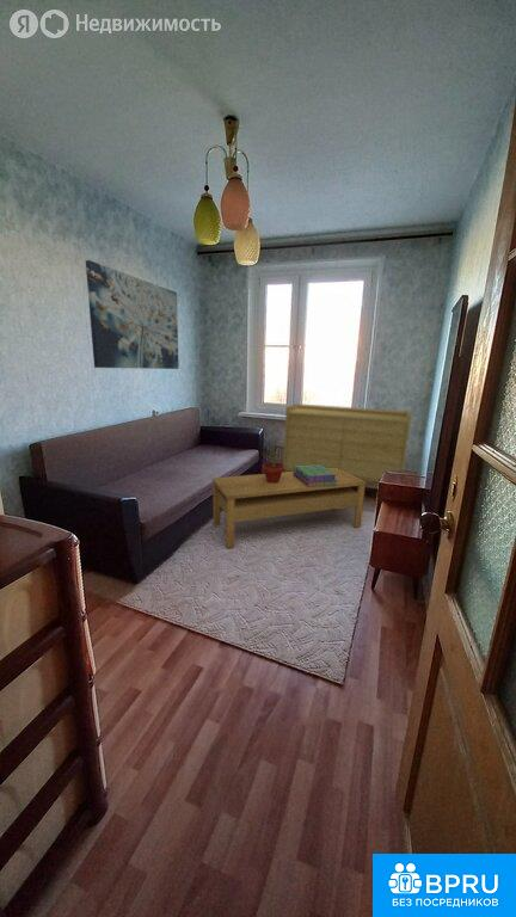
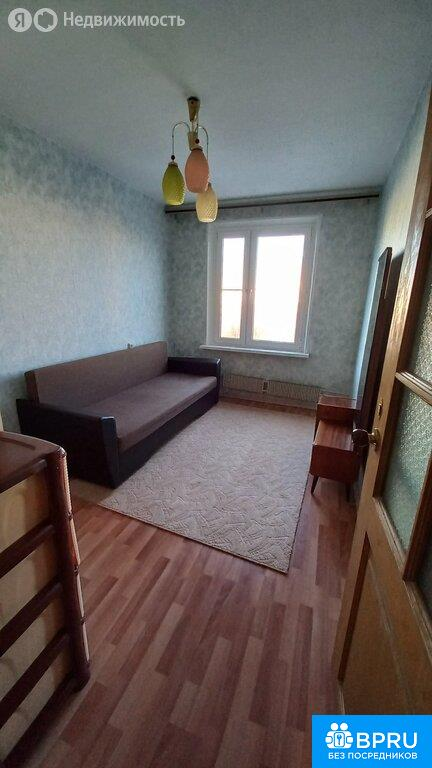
- sideboard [282,402,412,485]
- potted plant [260,445,285,484]
- stack of books [293,464,338,487]
- wall art [85,259,180,370]
- coffee table [211,468,367,549]
